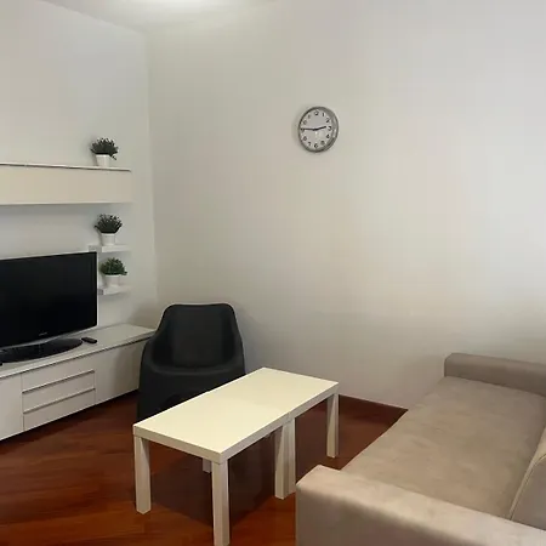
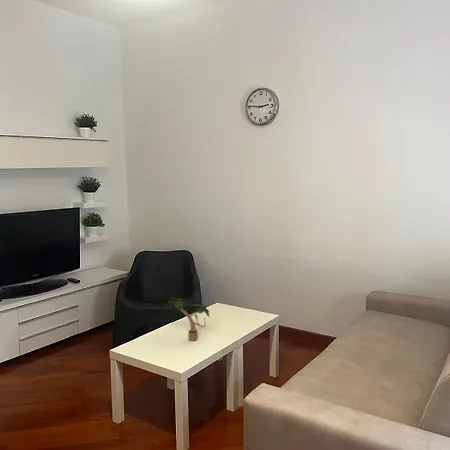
+ potted plant [167,296,211,342]
